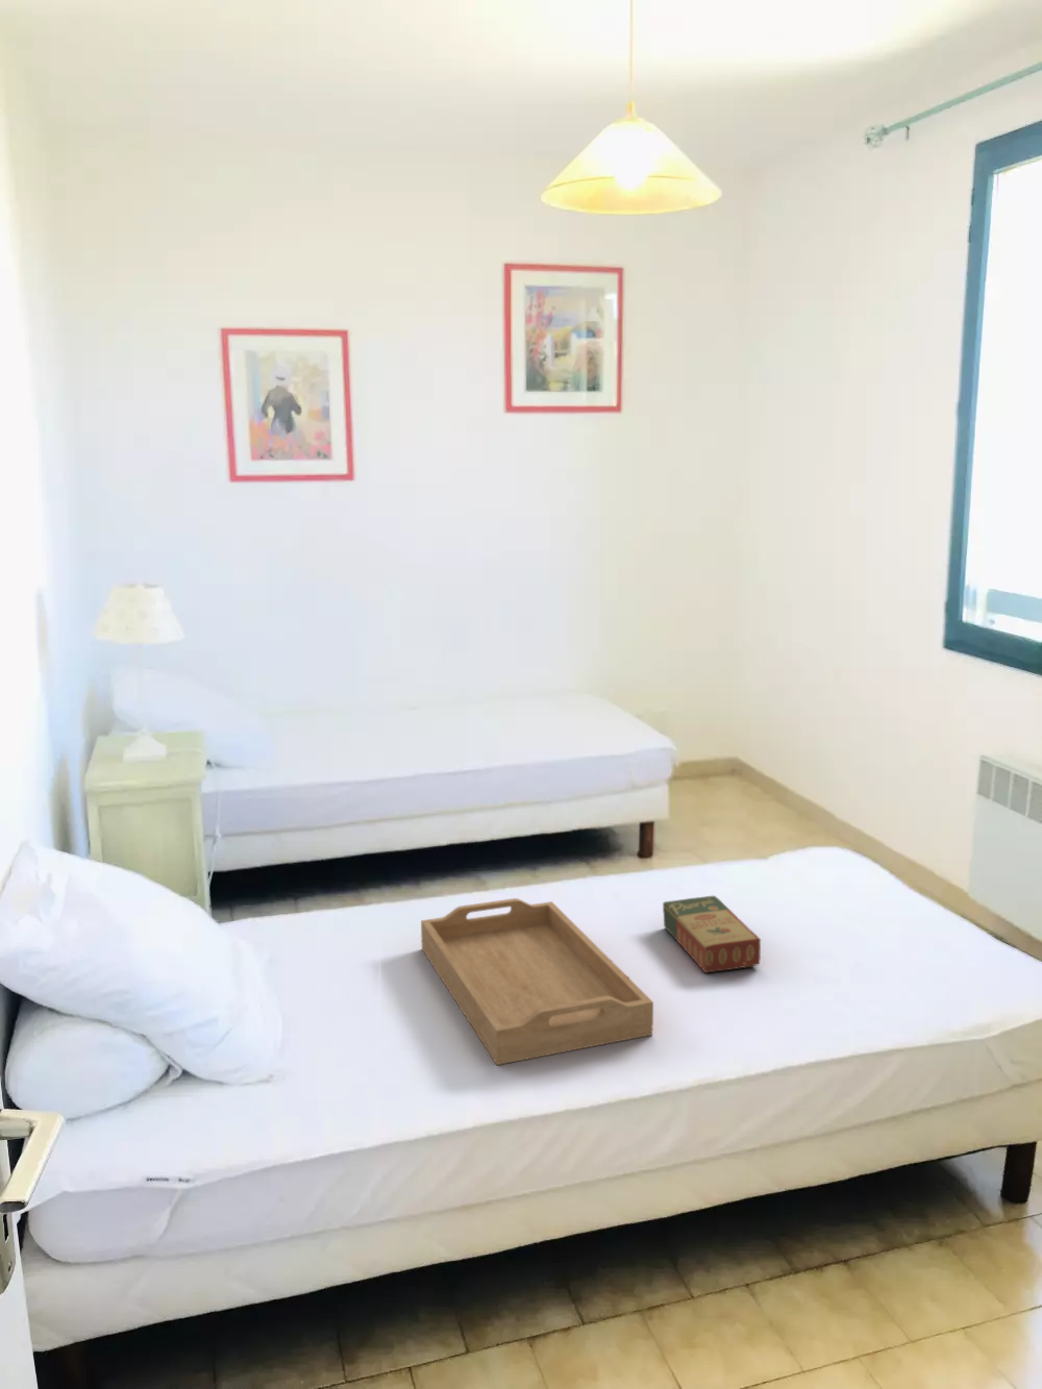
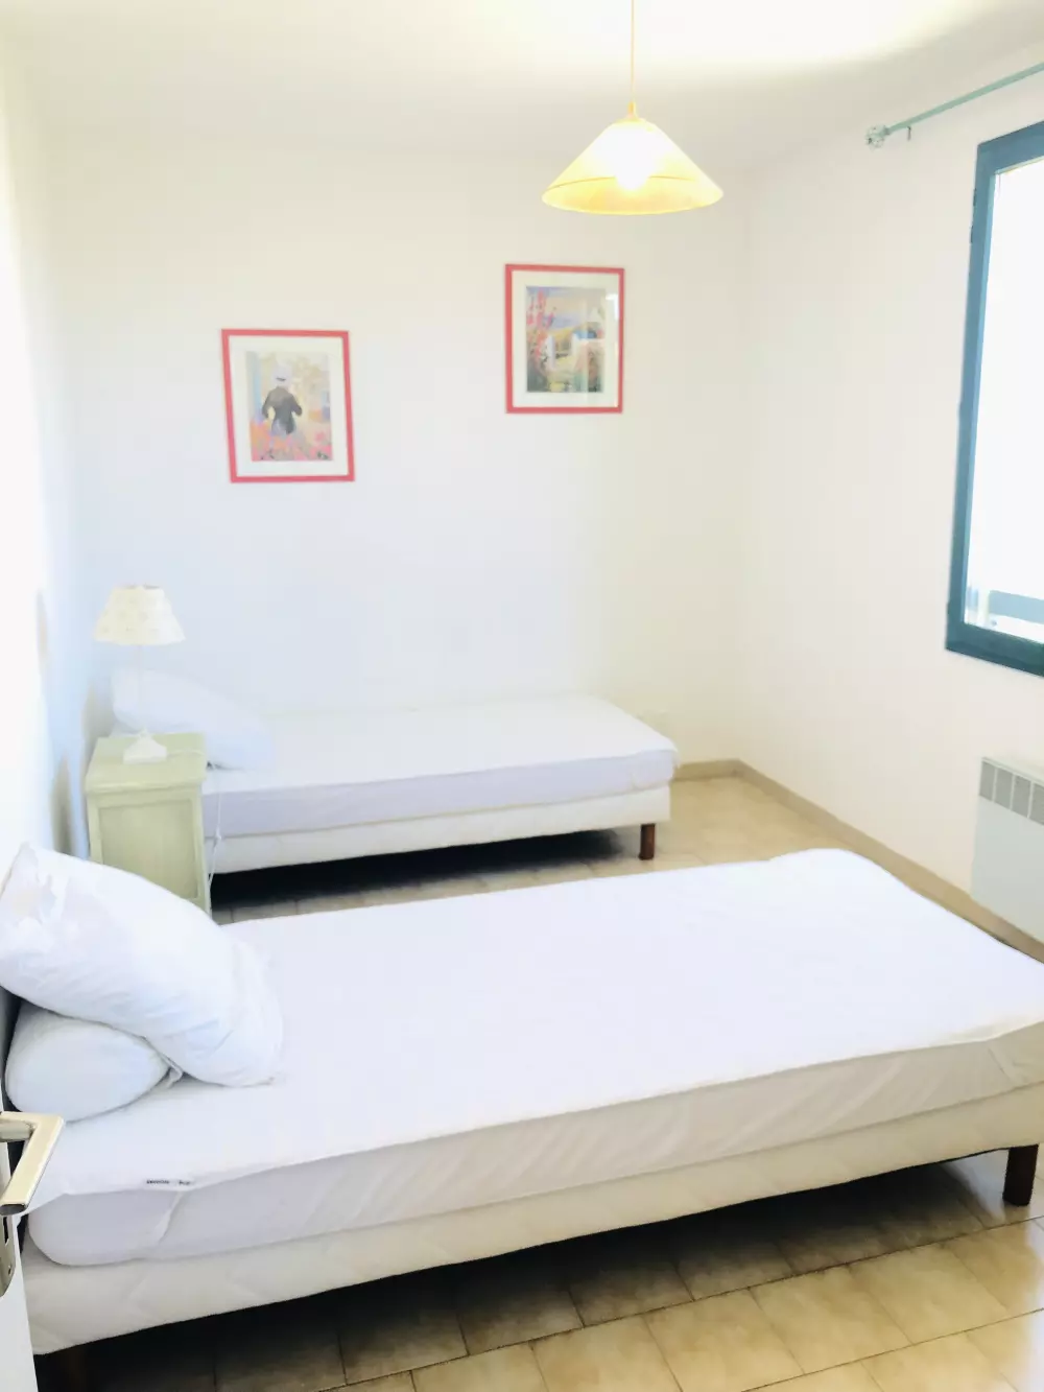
- serving tray [420,898,655,1066]
- book [662,895,762,973]
